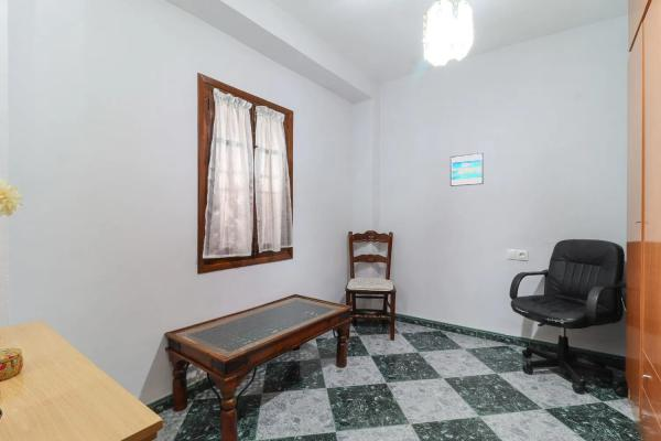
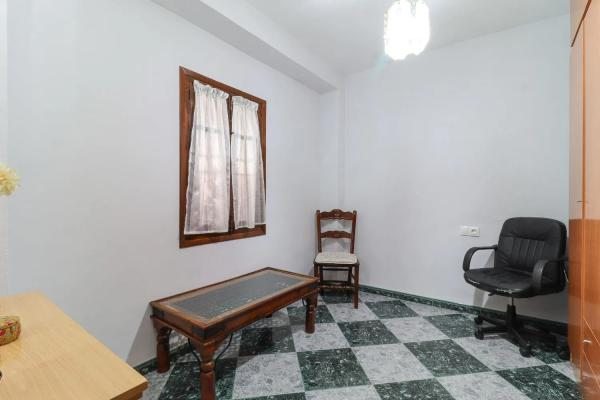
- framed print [449,152,485,187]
